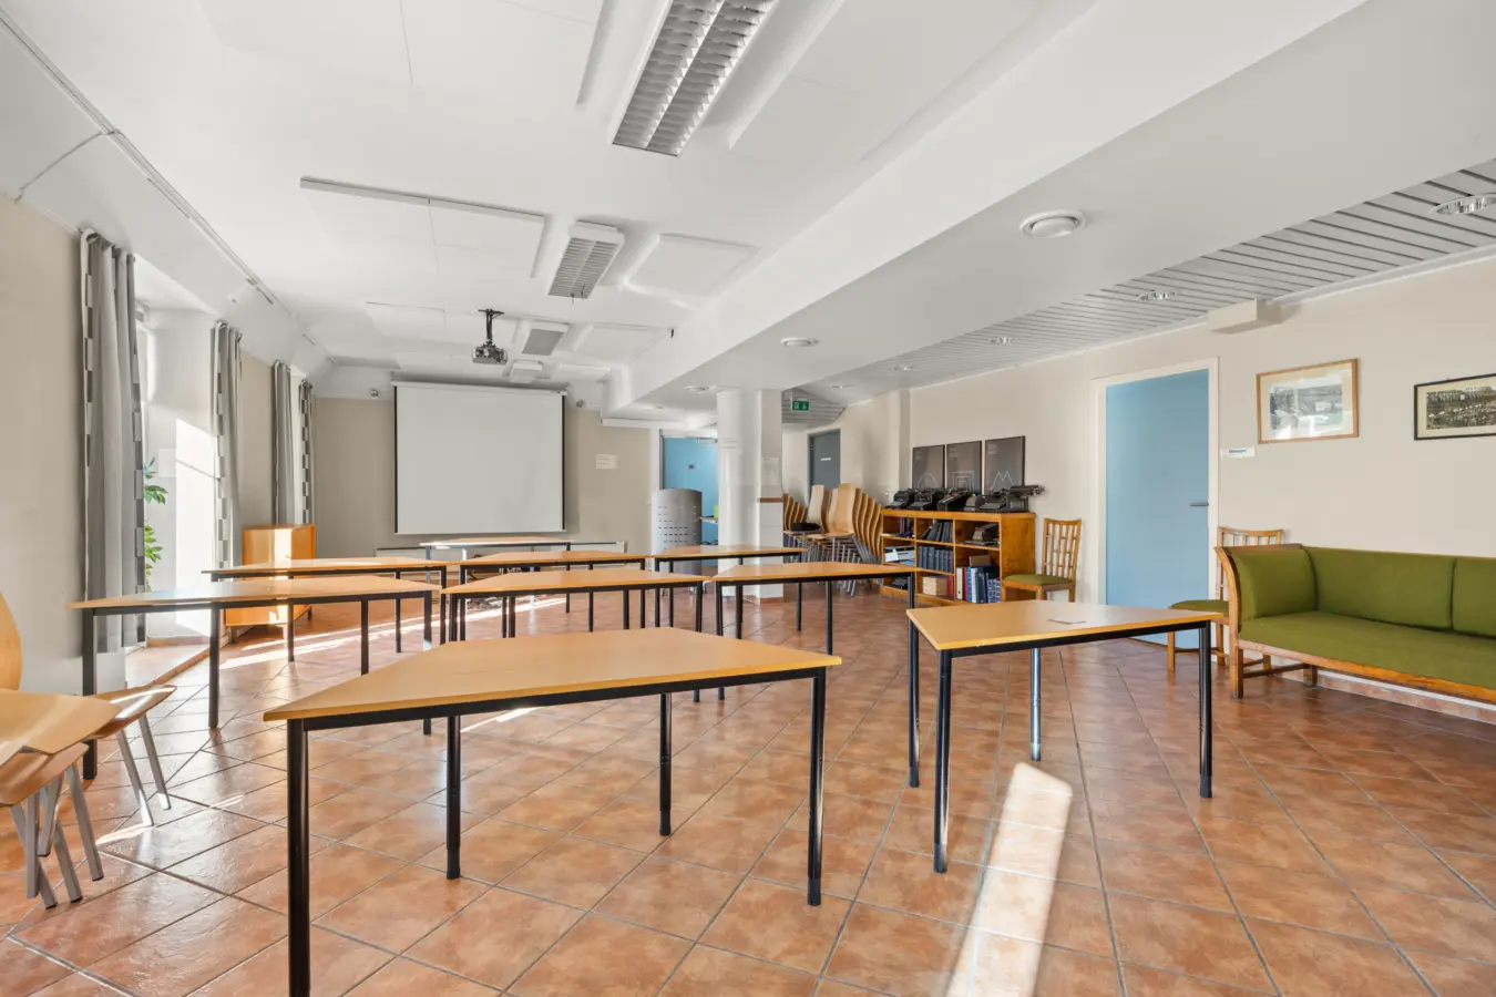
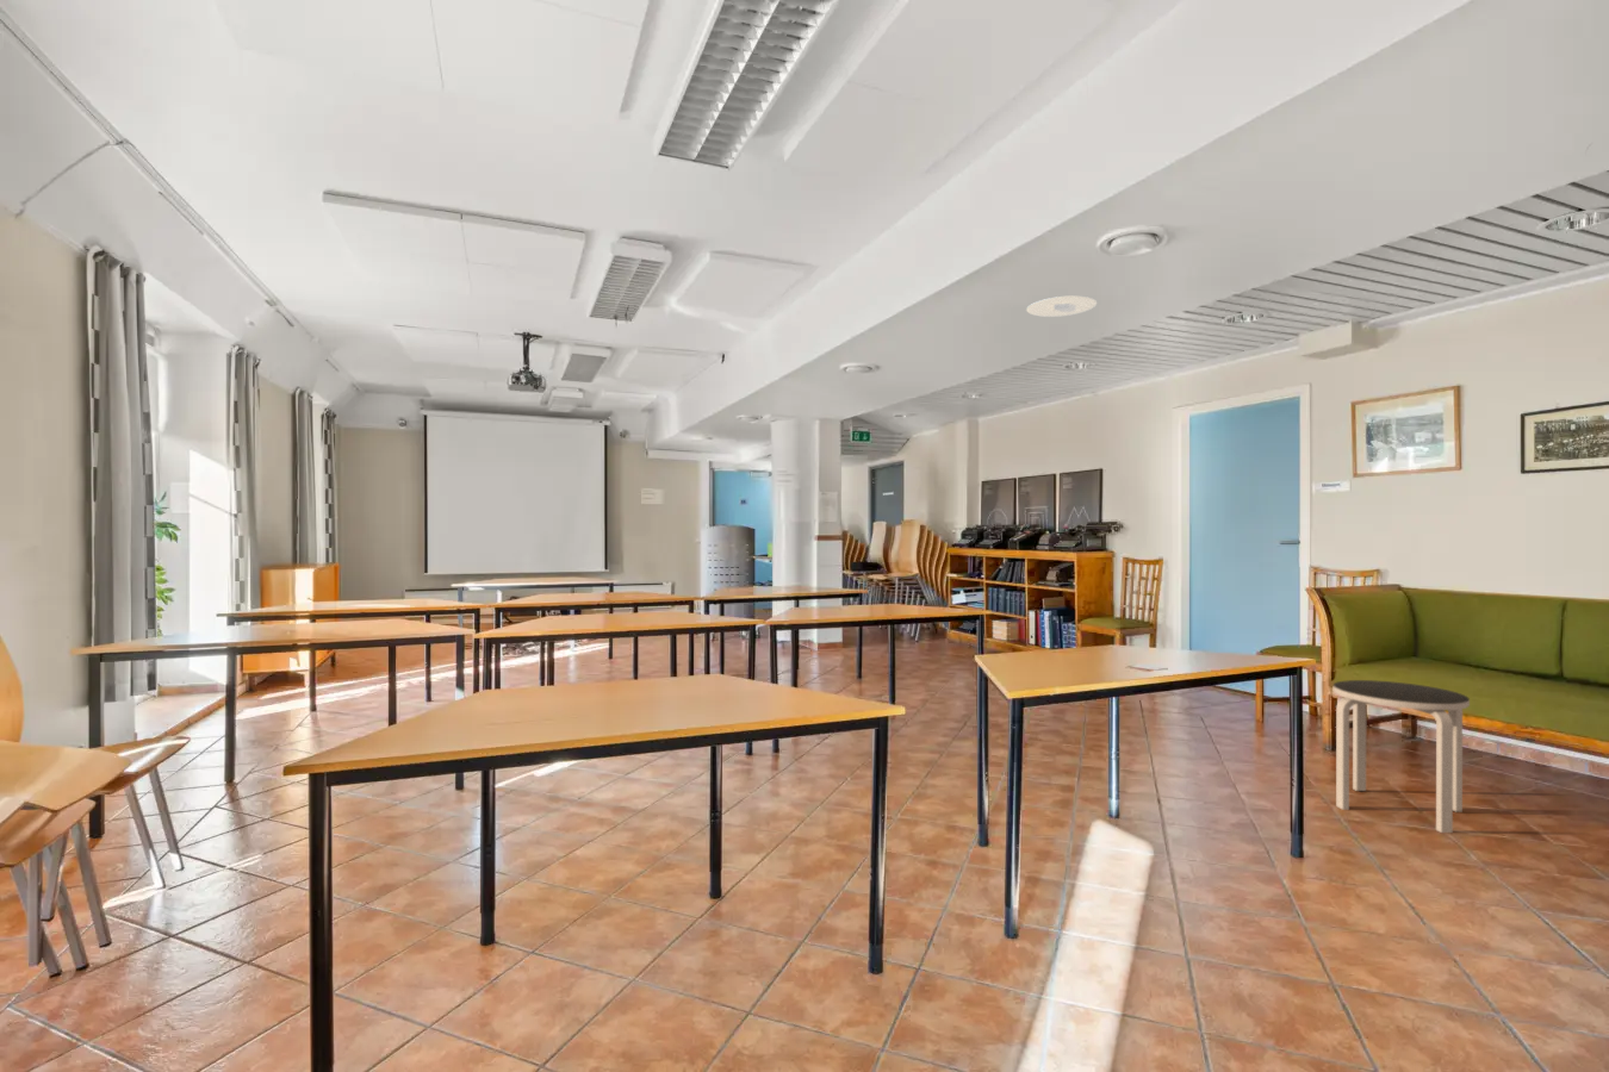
+ recessed light [1025,296,1098,318]
+ side table [1332,678,1471,834]
